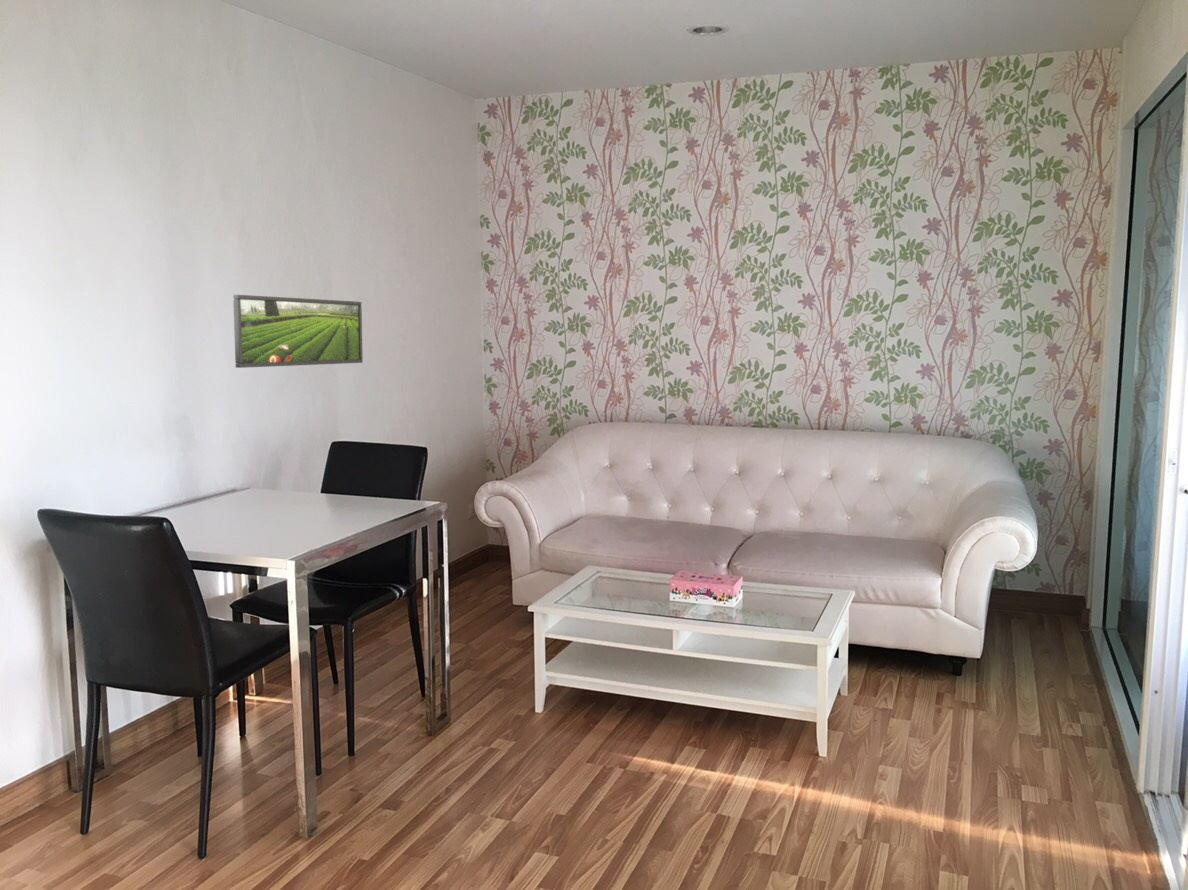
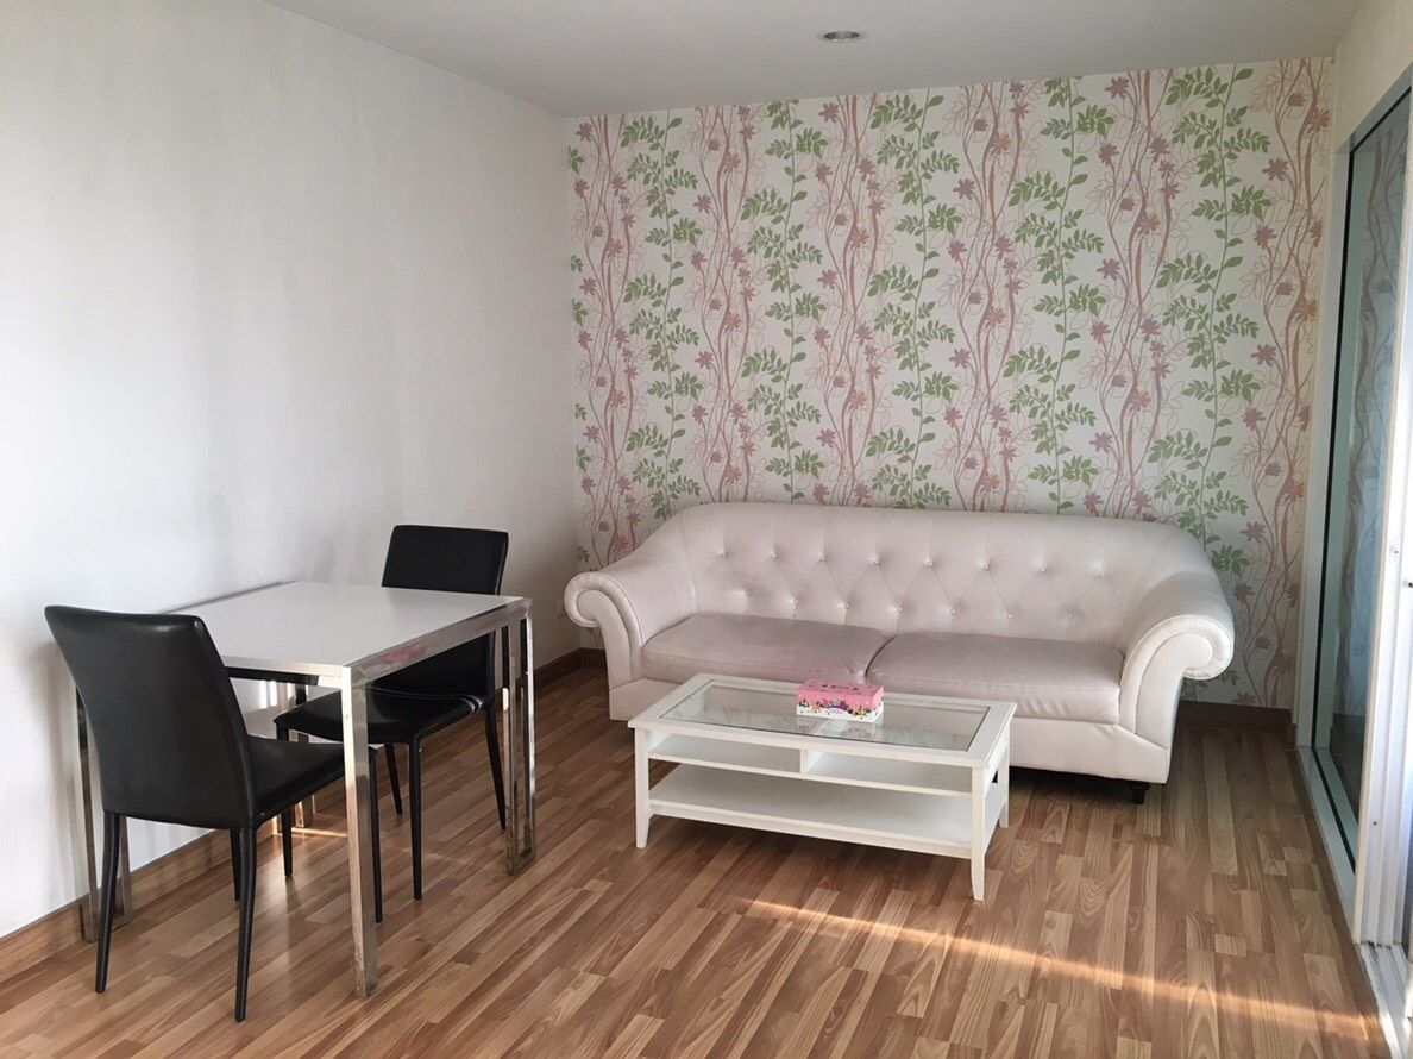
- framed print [232,294,364,369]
